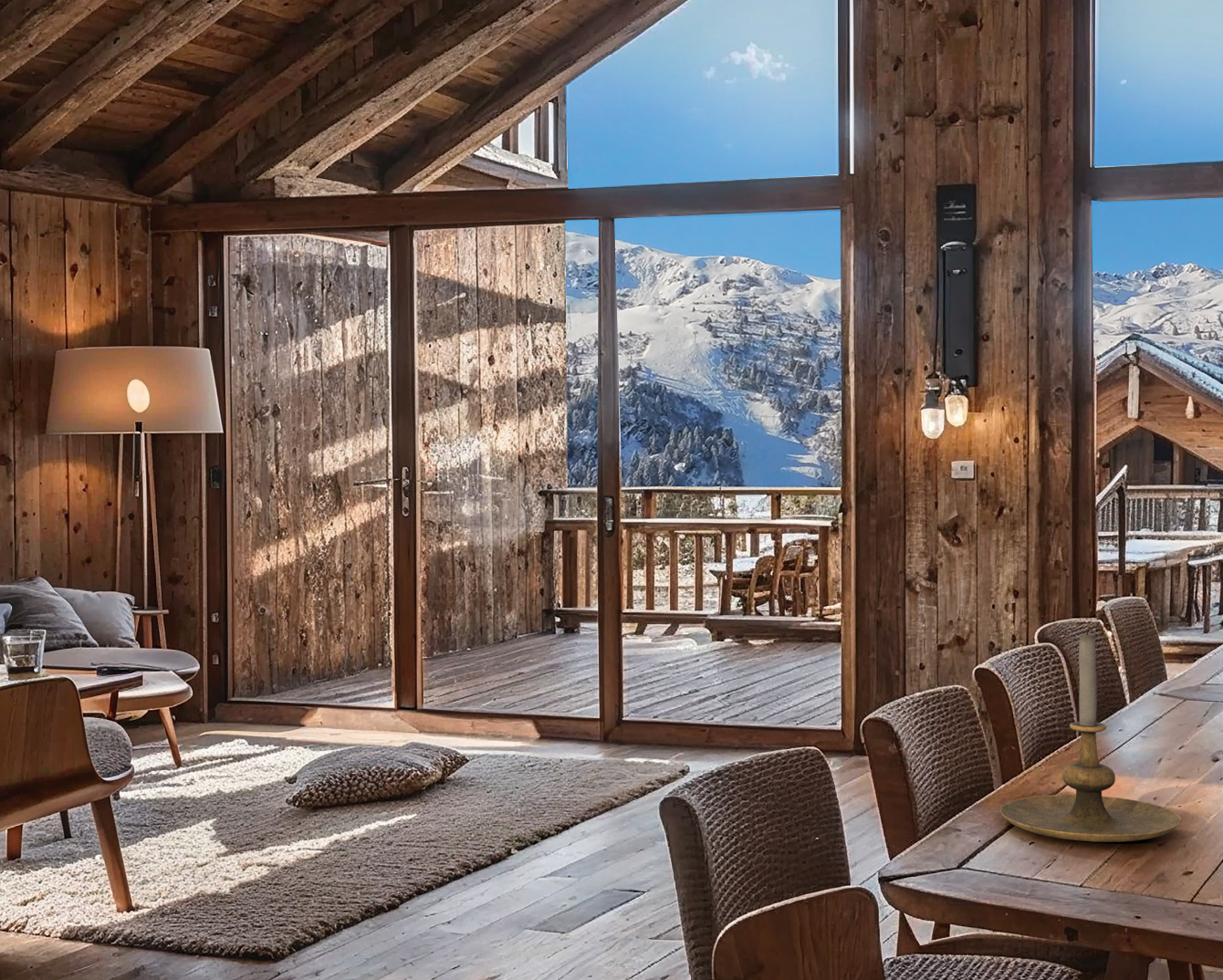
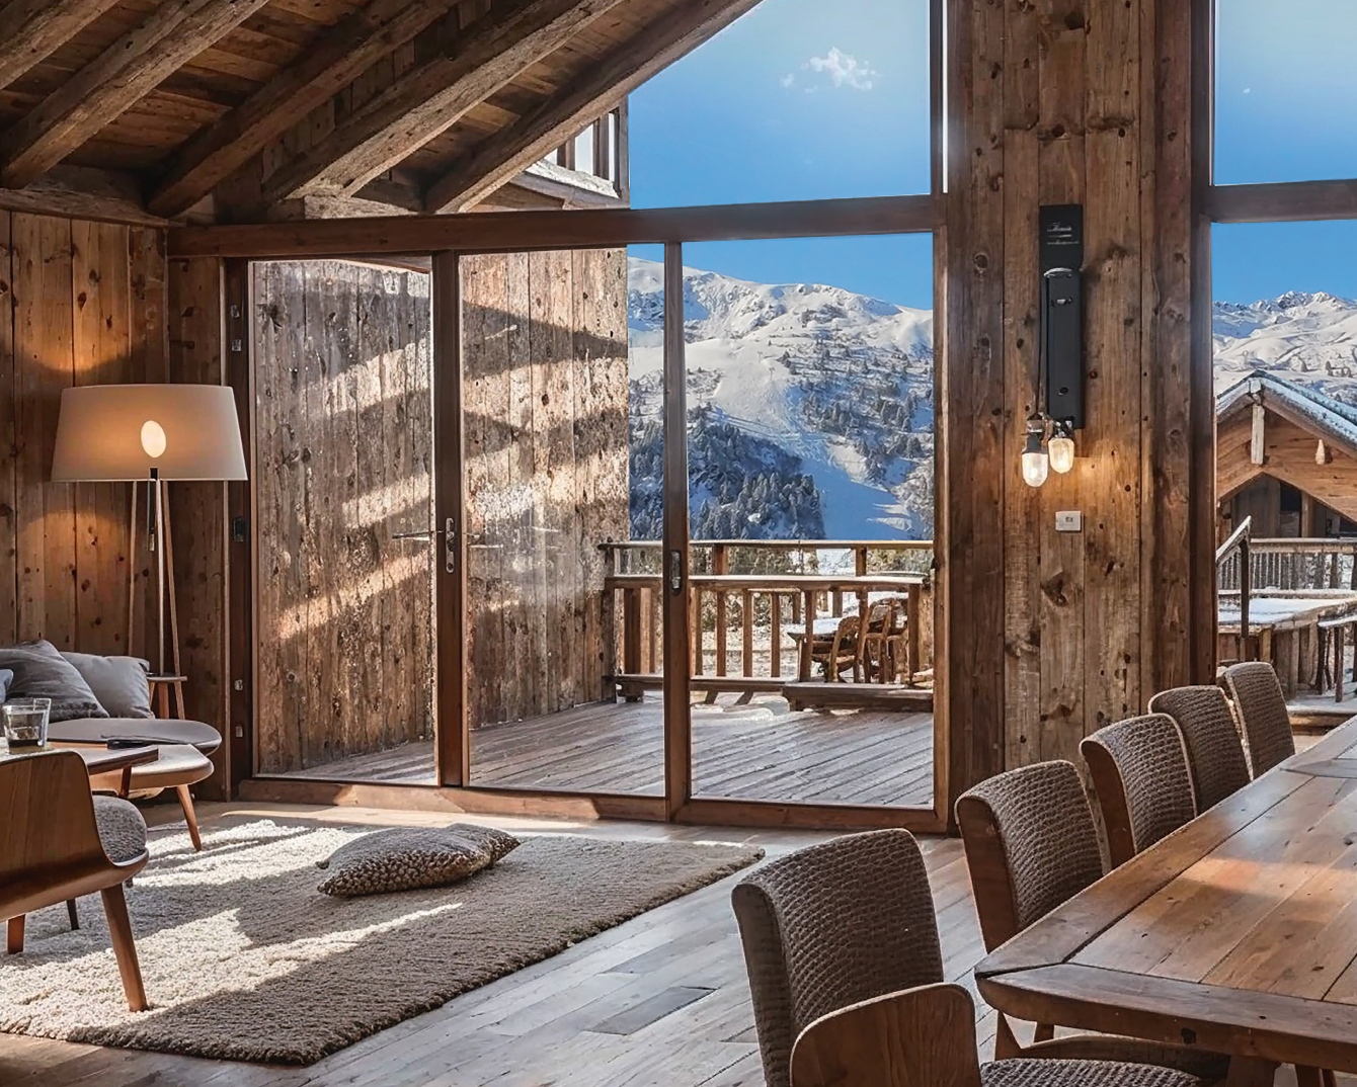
- candle holder [999,631,1182,843]
